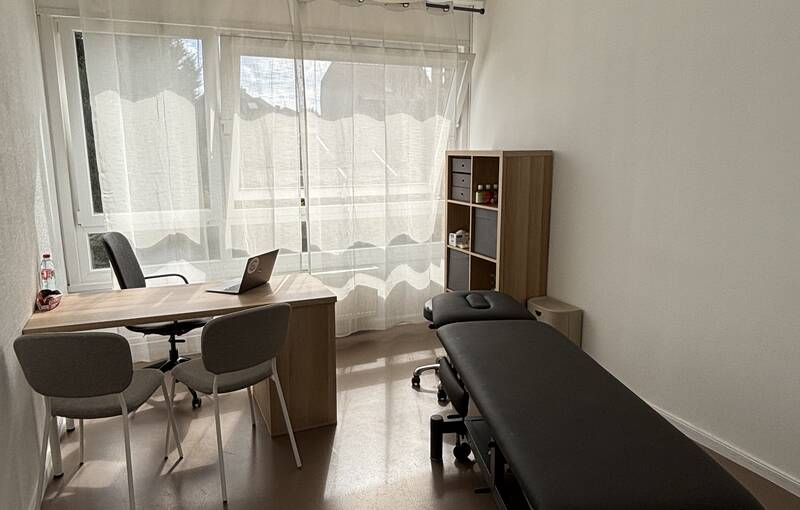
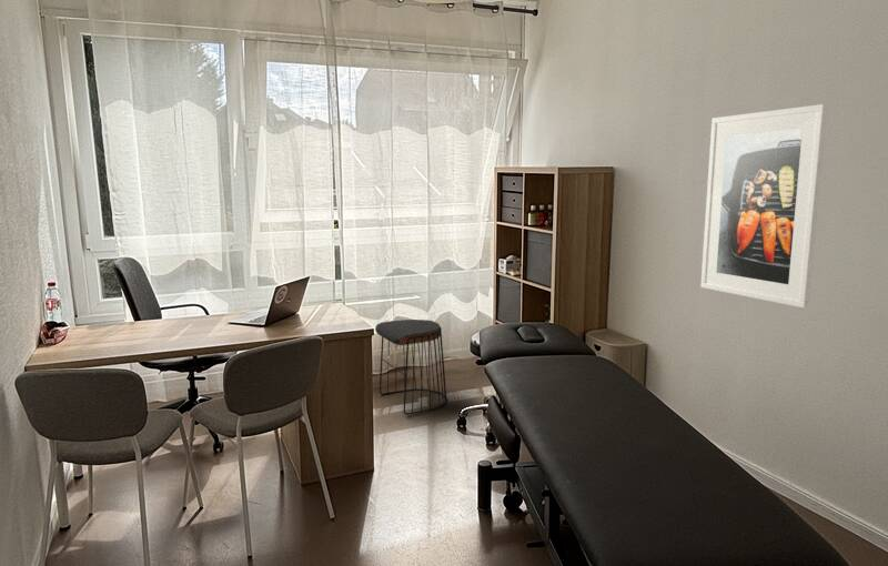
+ stool [374,319,448,416]
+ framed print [699,103,828,310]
